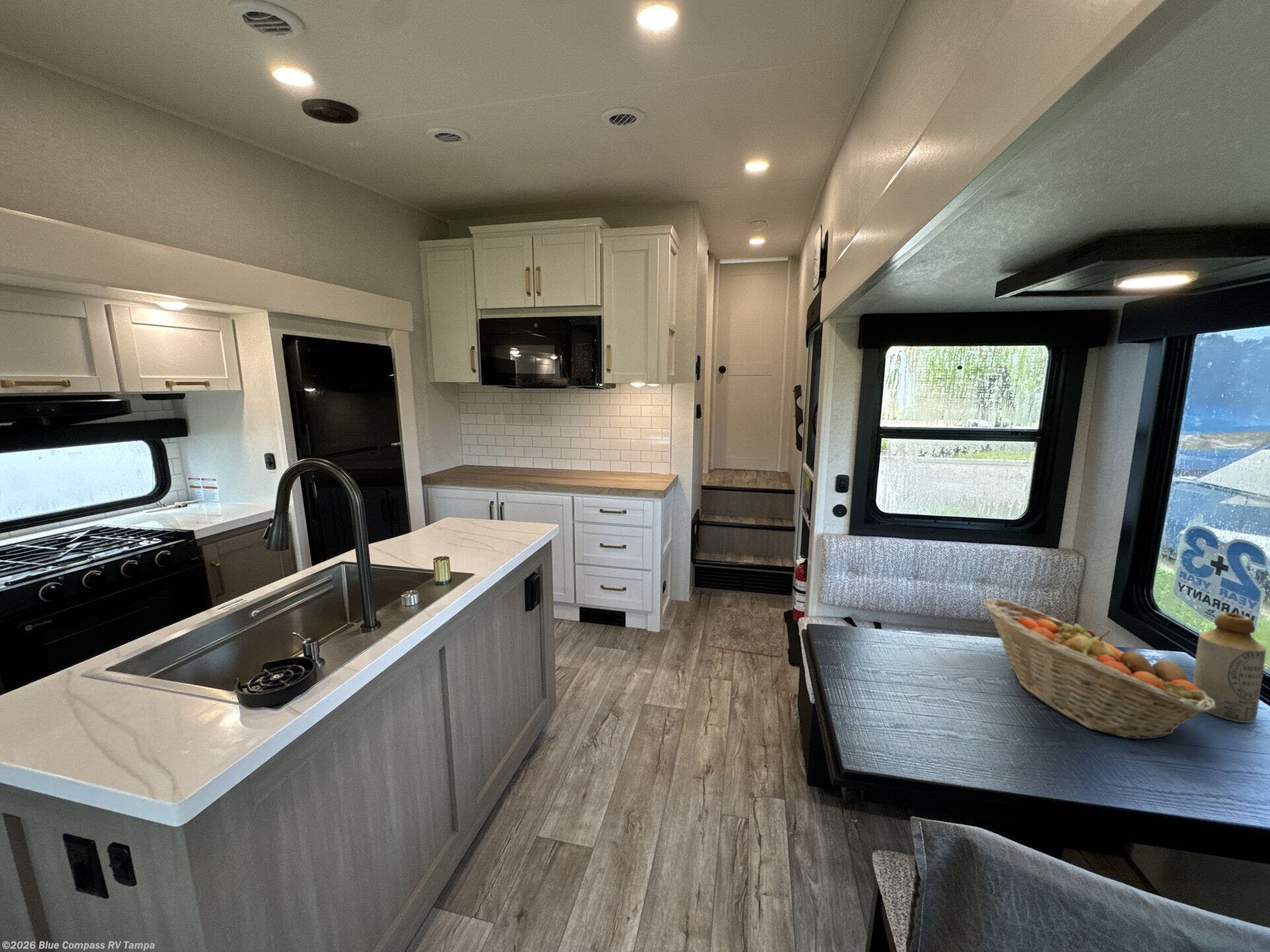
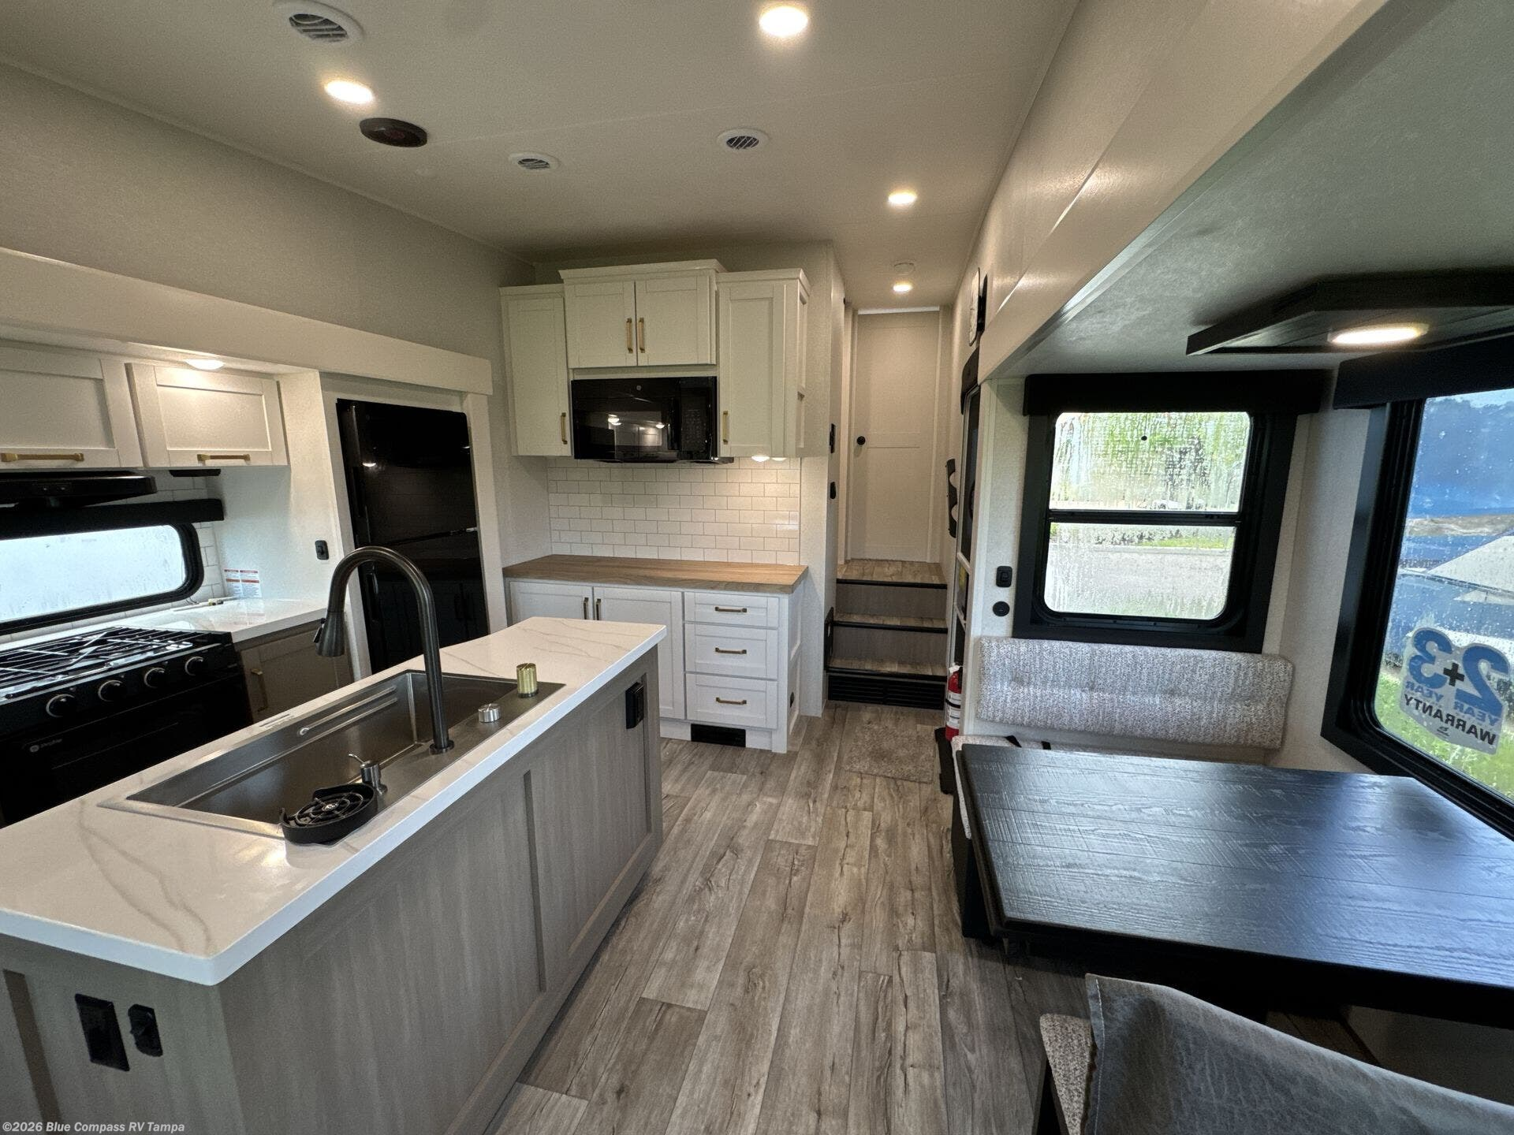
- fruit basket [983,598,1217,740]
- bottle [1192,612,1267,723]
